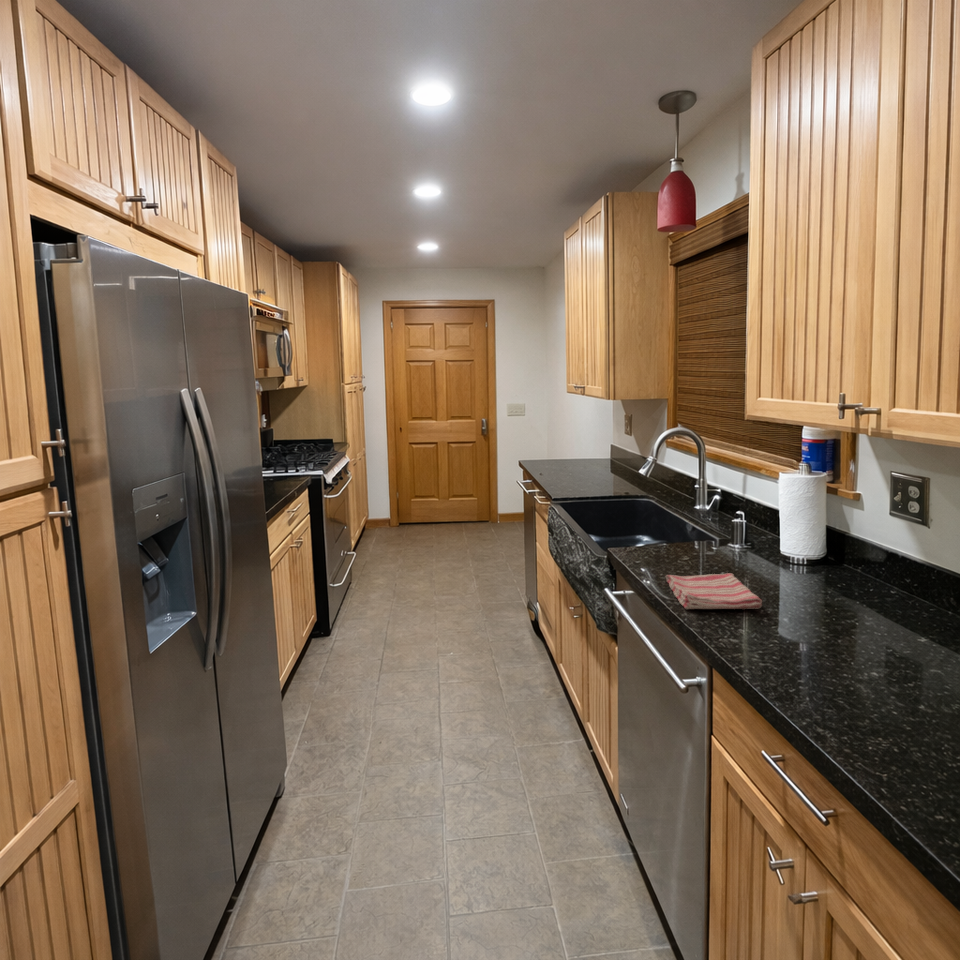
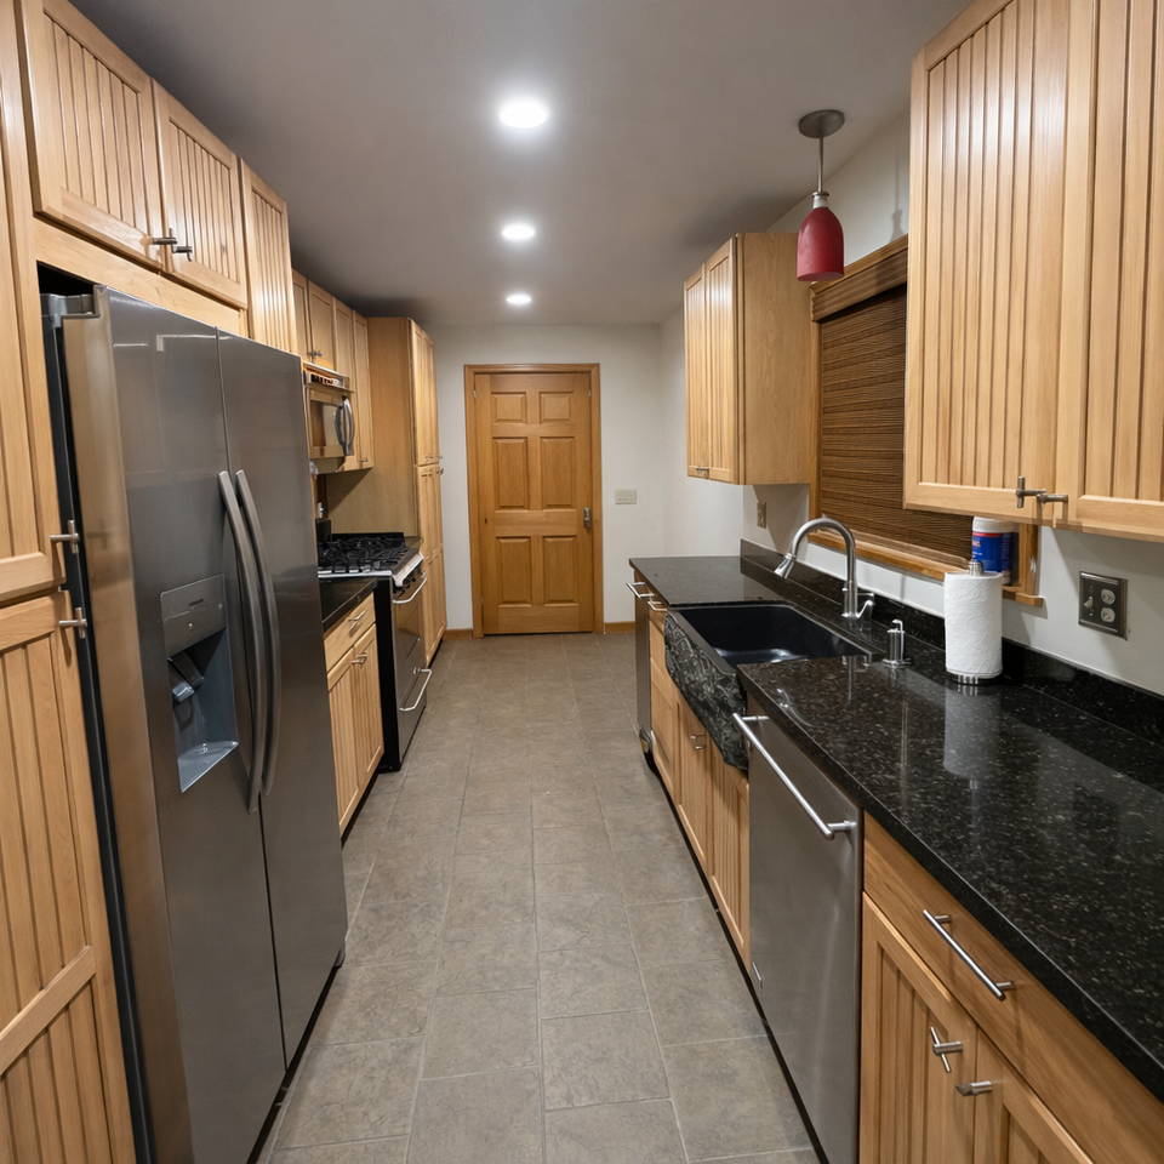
- dish towel [665,572,763,610]
